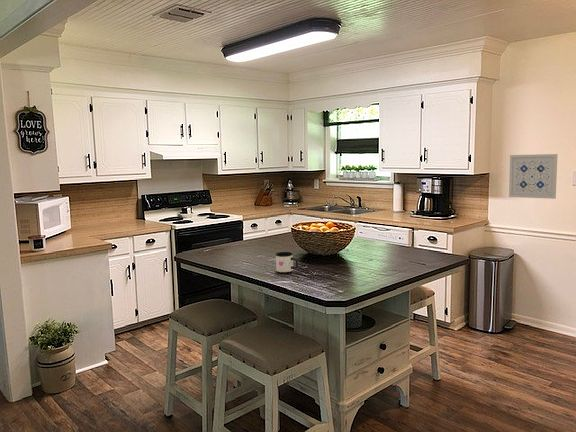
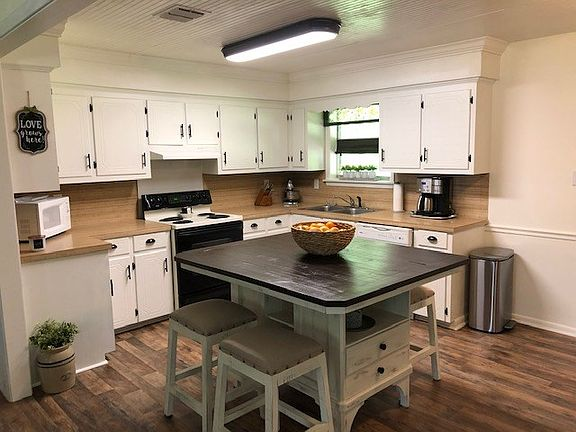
- wall art [508,153,559,200]
- mug [275,251,299,275]
